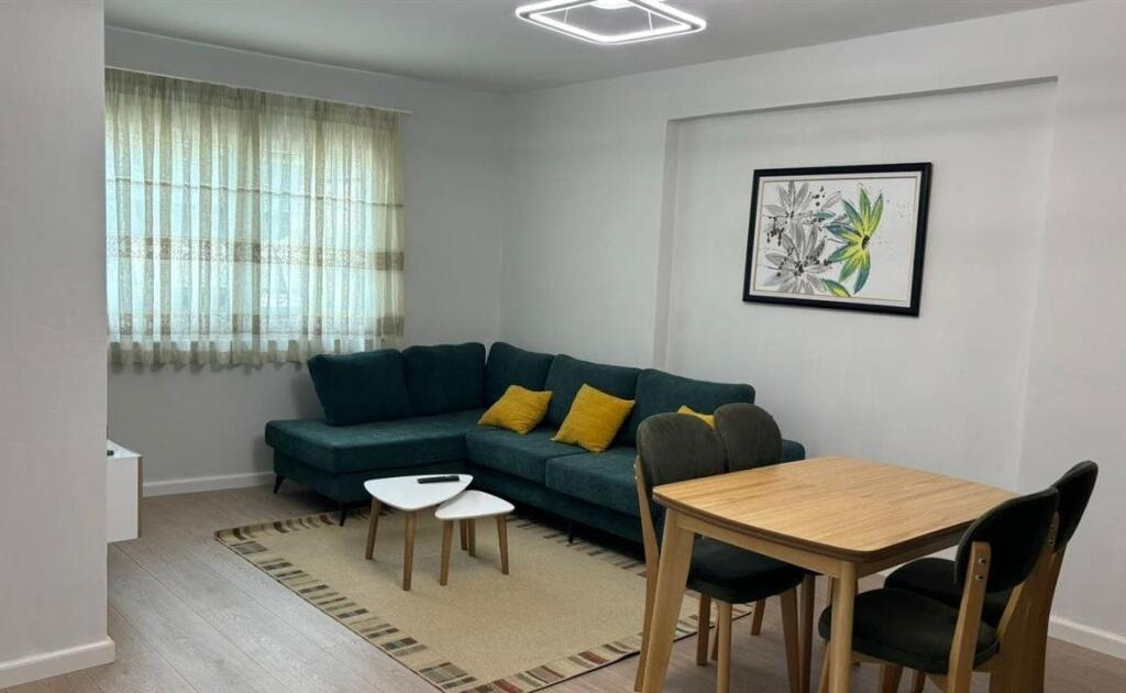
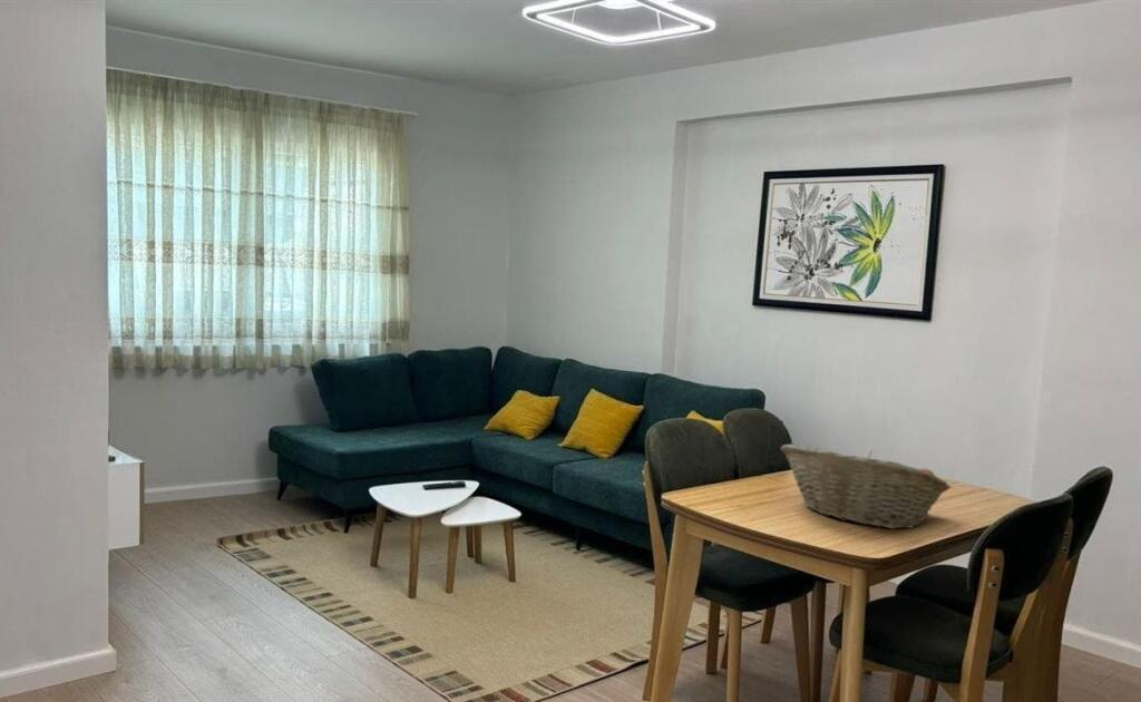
+ fruit basket [780,443,953,530]
